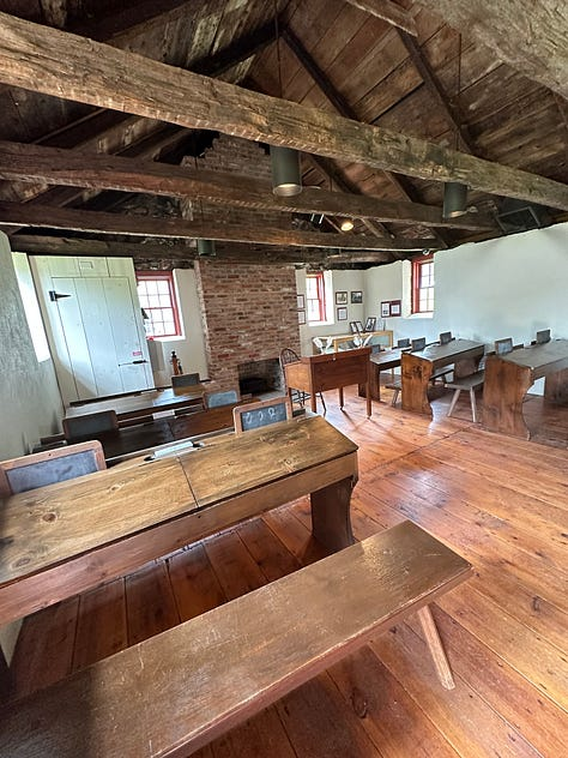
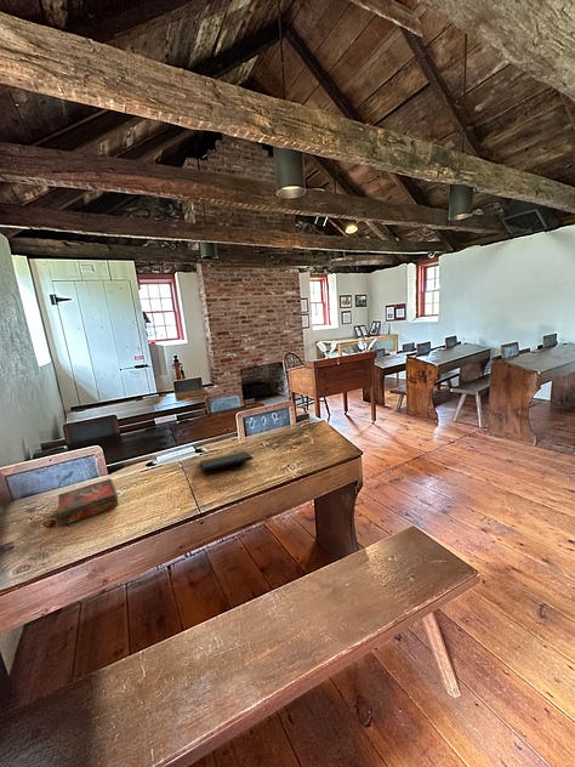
+ notepad [199,450,255,472]
+ book [57,478,120,527]
